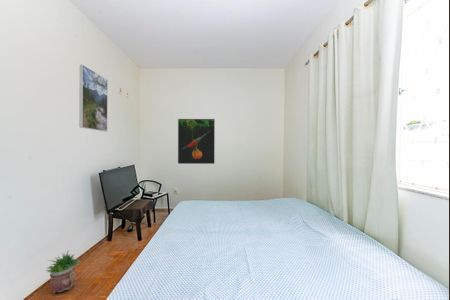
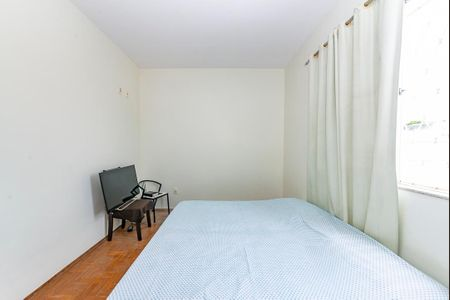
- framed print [78,64,109,133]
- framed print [177,118,216,165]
- potted plant [46,251,82,294]
